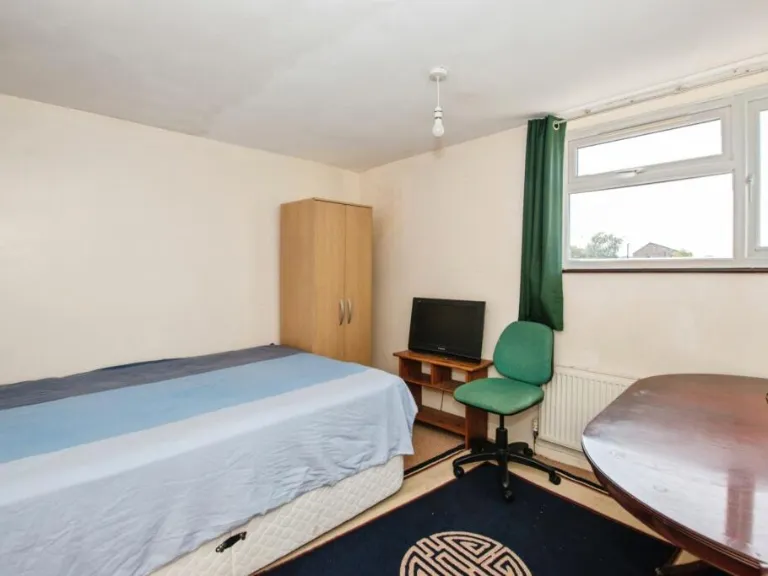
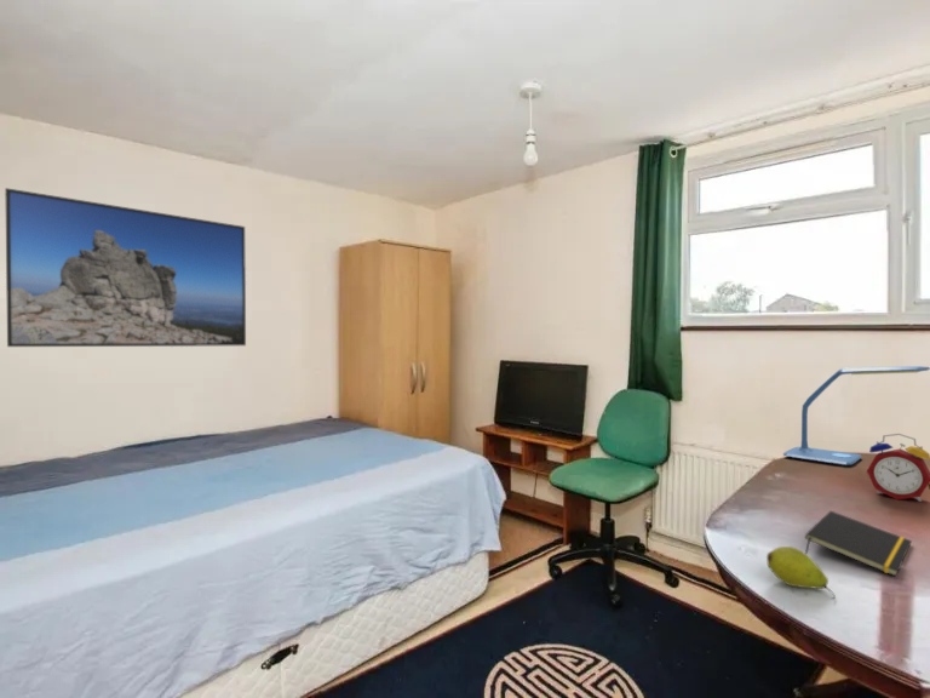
+ notepad [804,510,913,578]
+ desk lamp [782,365,930,467]
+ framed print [4,187,247,348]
+ fruit [765,545,837,600]
+ alarm clock [866,433,930,503]
